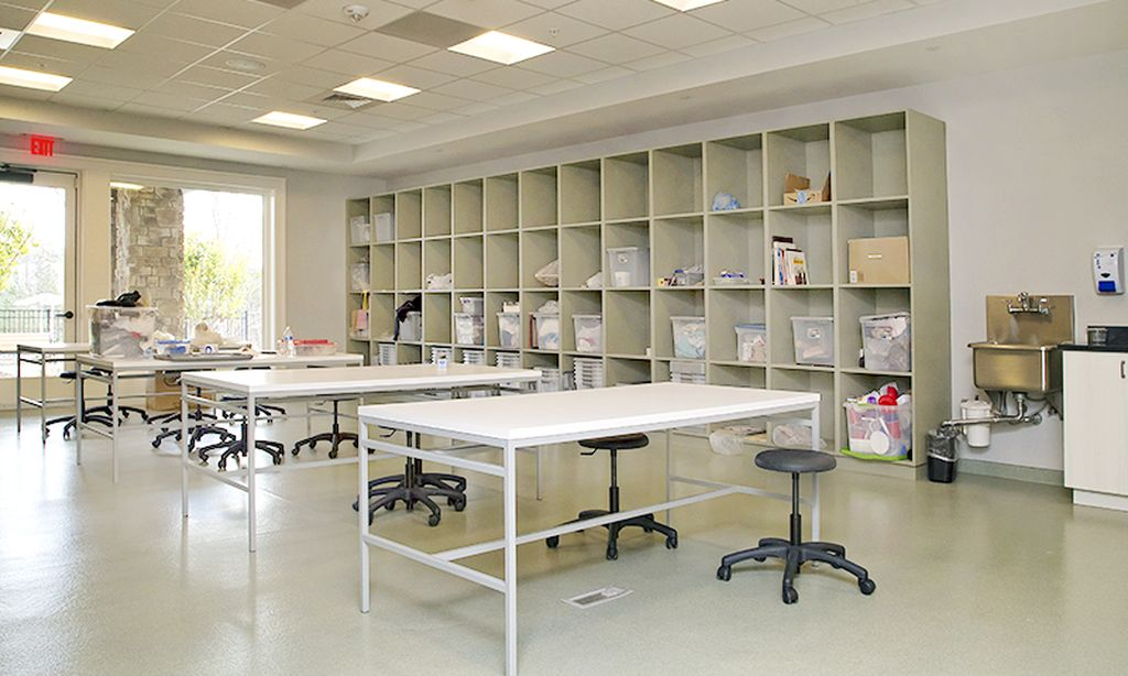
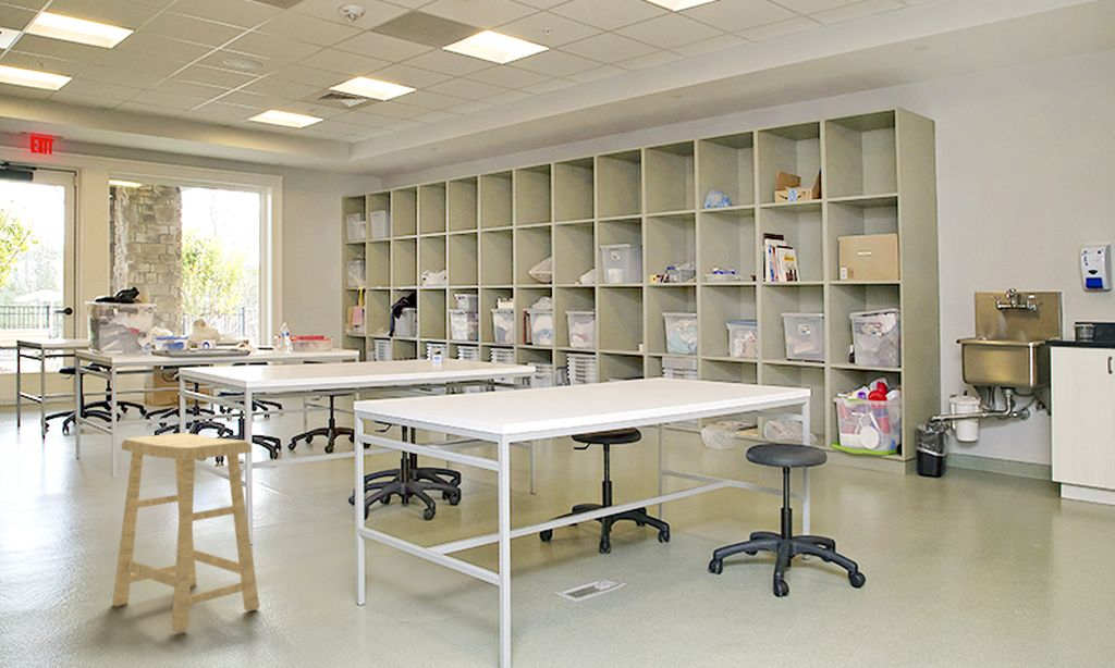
+ stool [111,432,260,633]
